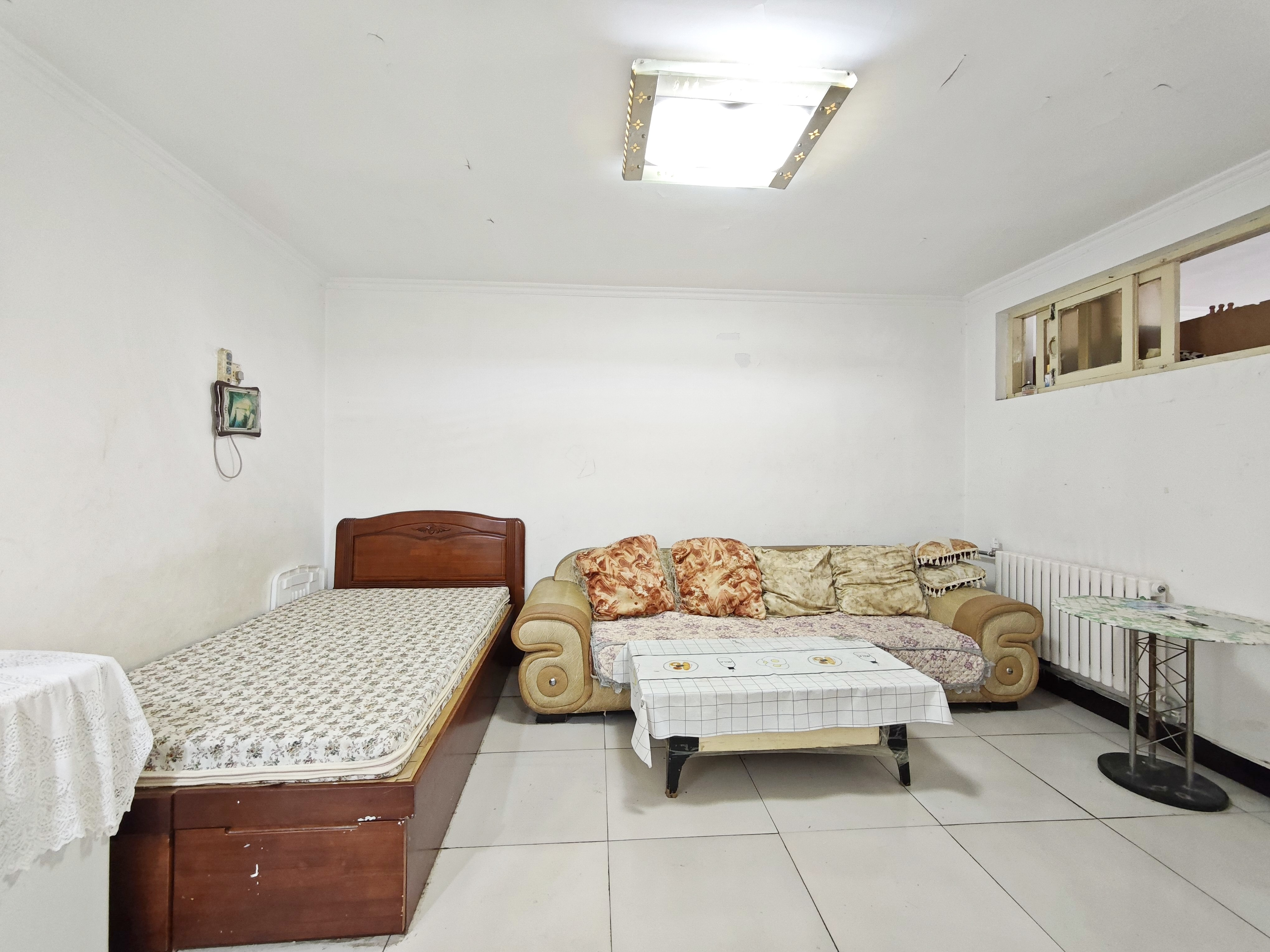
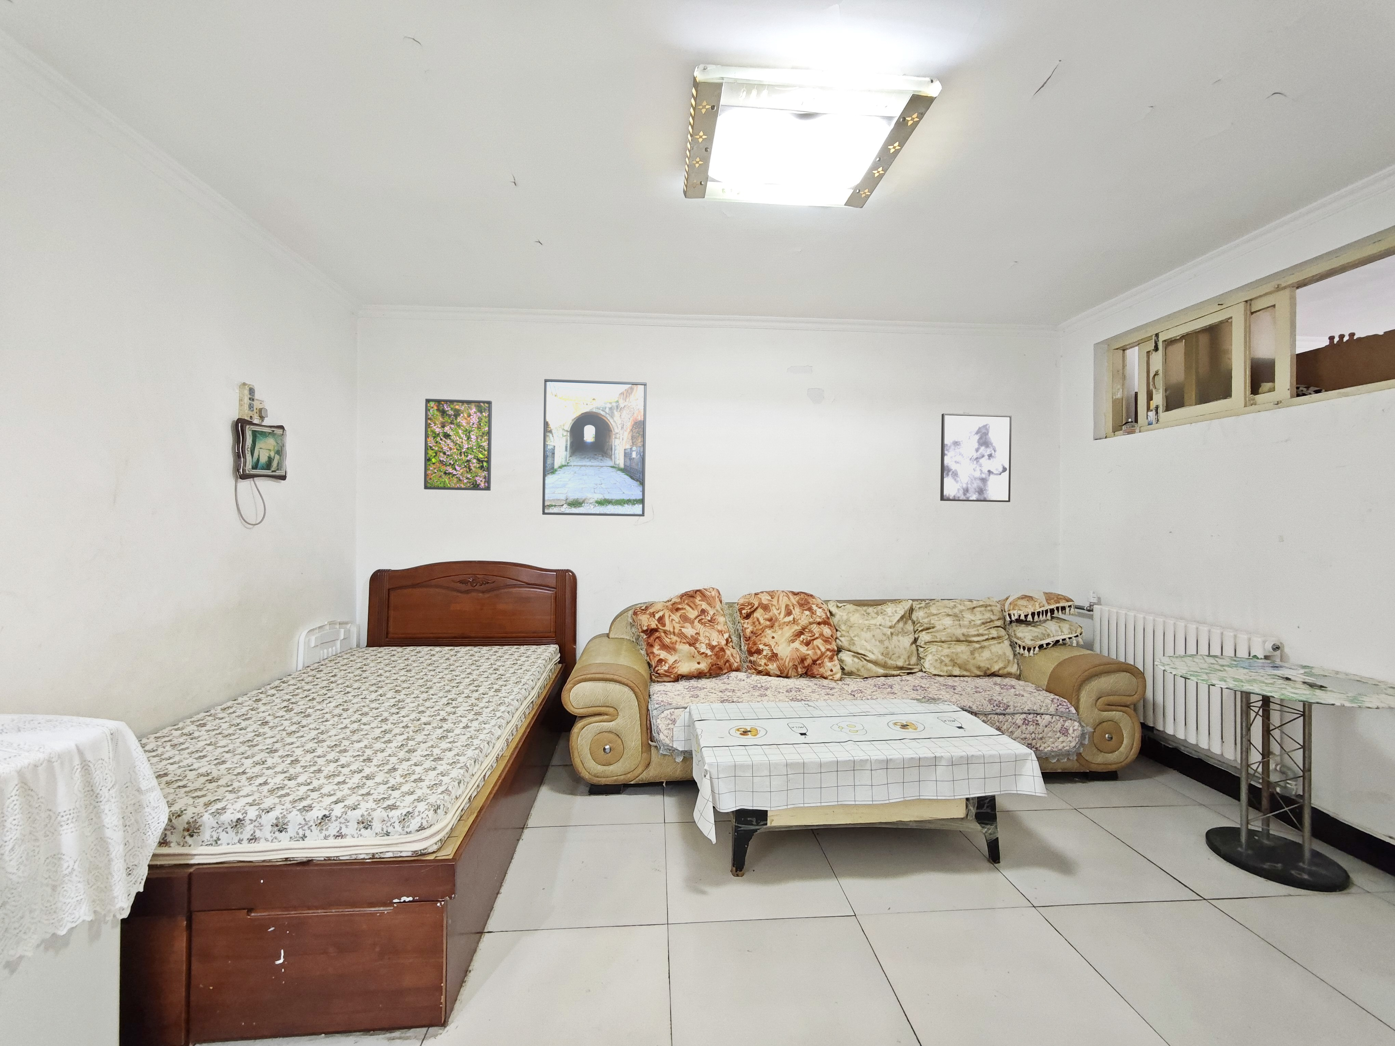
+ wall art [940,413,1012,502]
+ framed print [542,379,647,516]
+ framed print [424,398,492,491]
